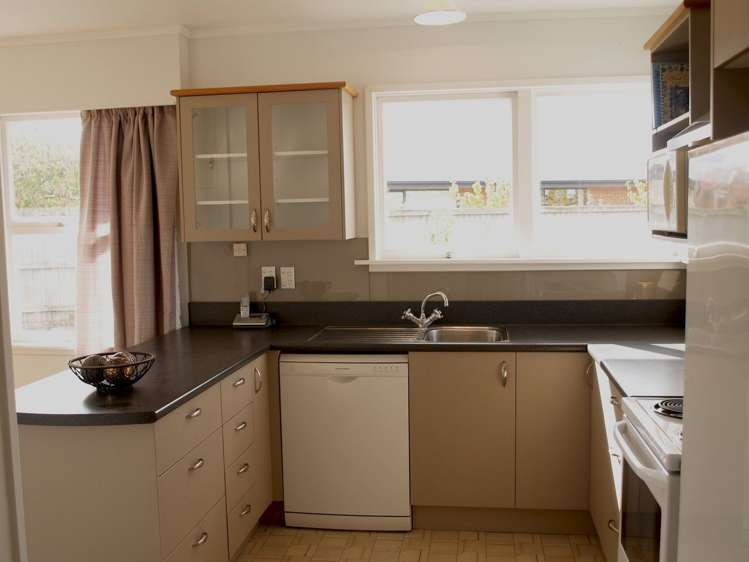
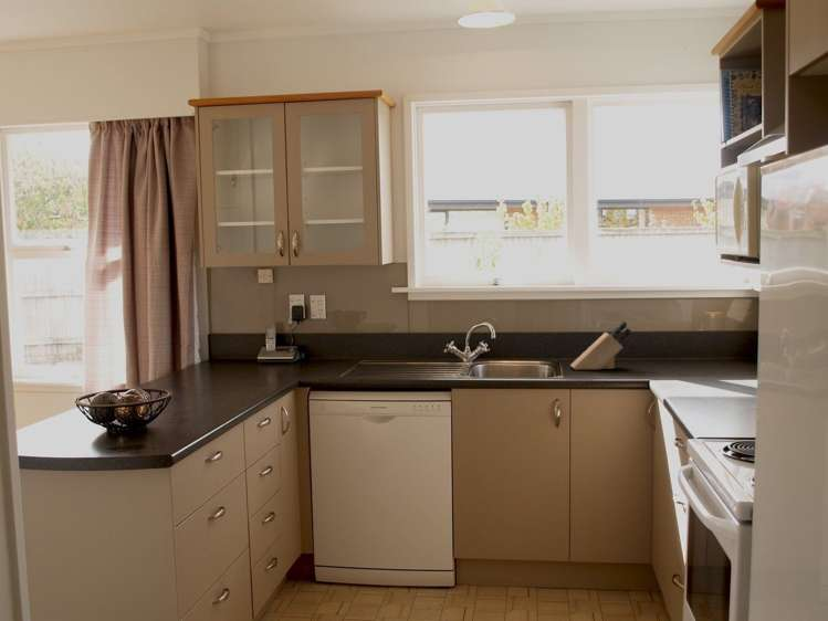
+ knife block [569,320,632,370]
